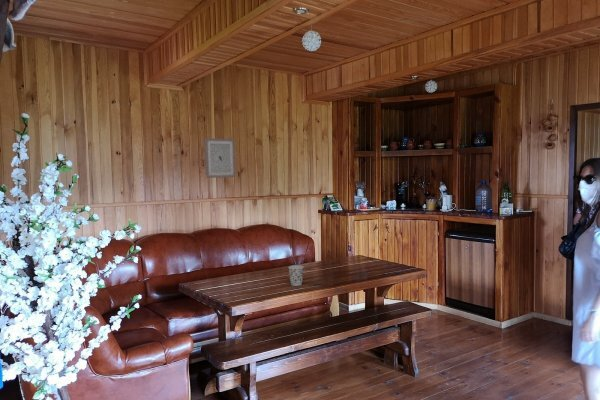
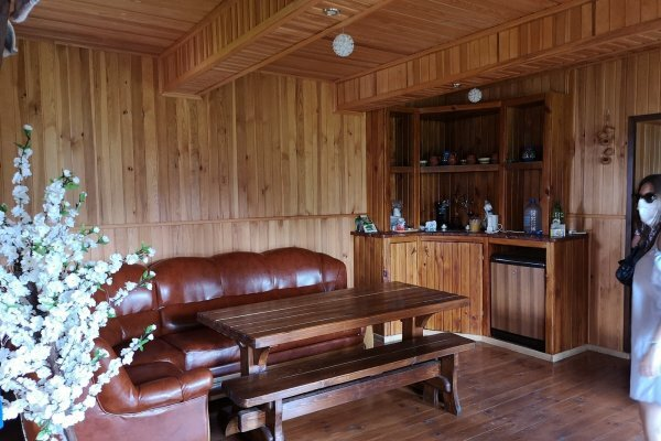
- wall art [204,137,237,179]
- cup [287,264,305,287]
